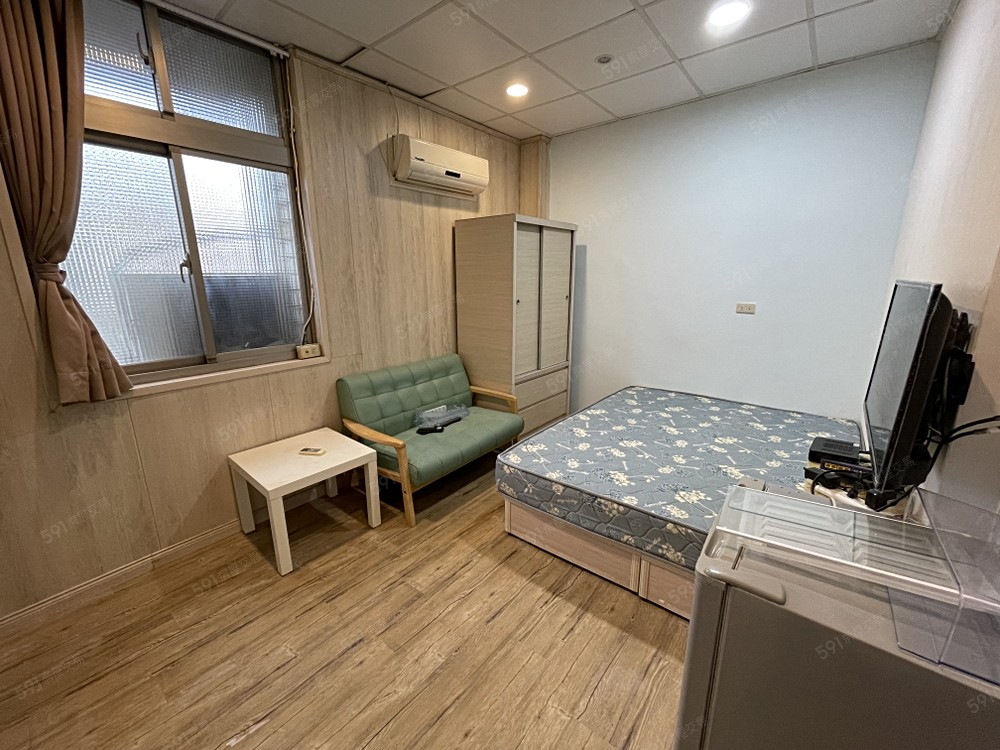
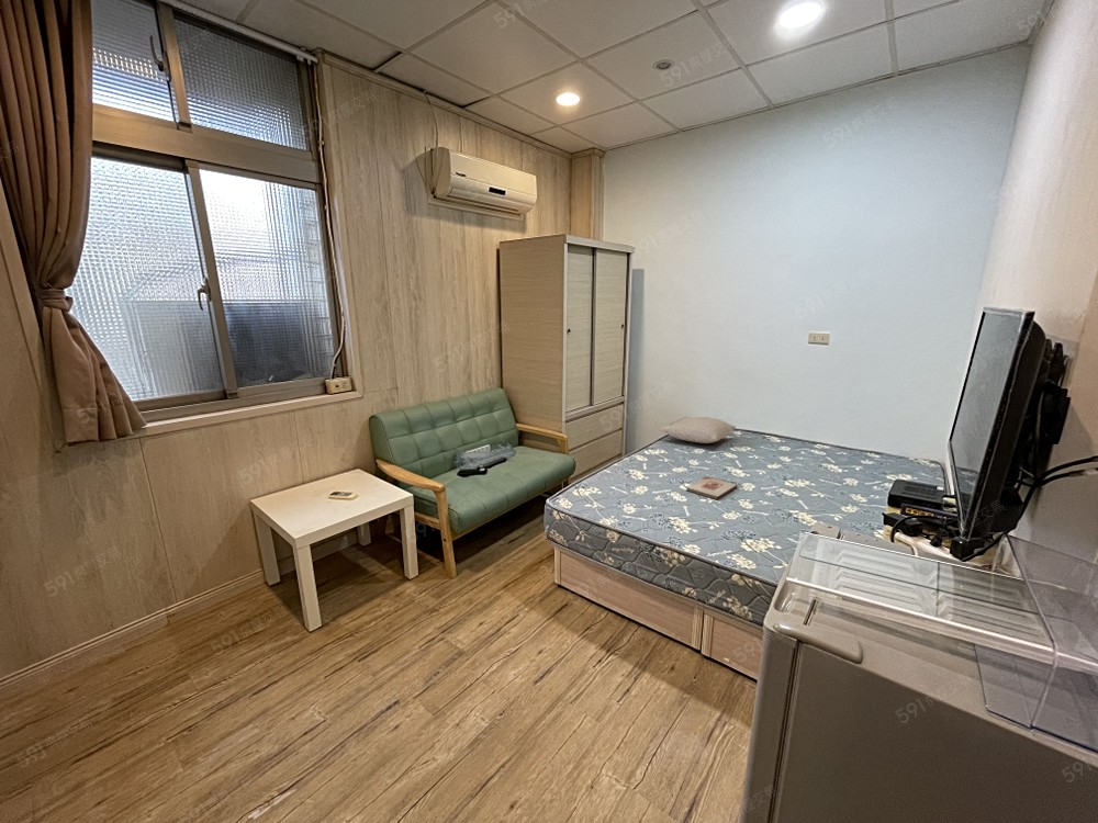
+ pillow [659,416,737,444]
+ wooden plaque [685,475,738,500]
